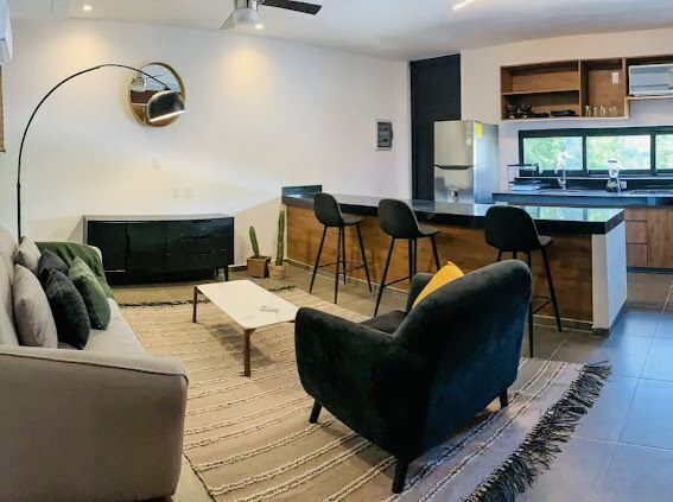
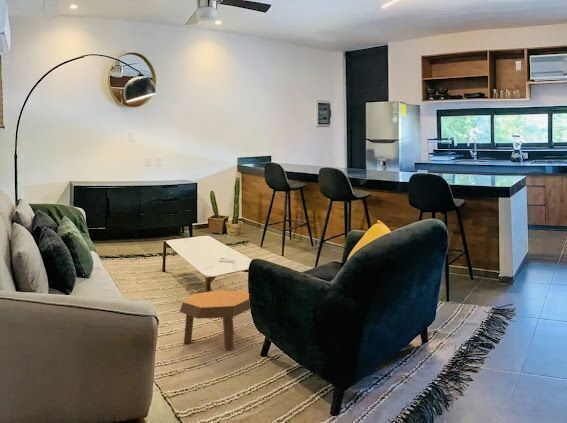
+ footstool [179,289,251,351]
